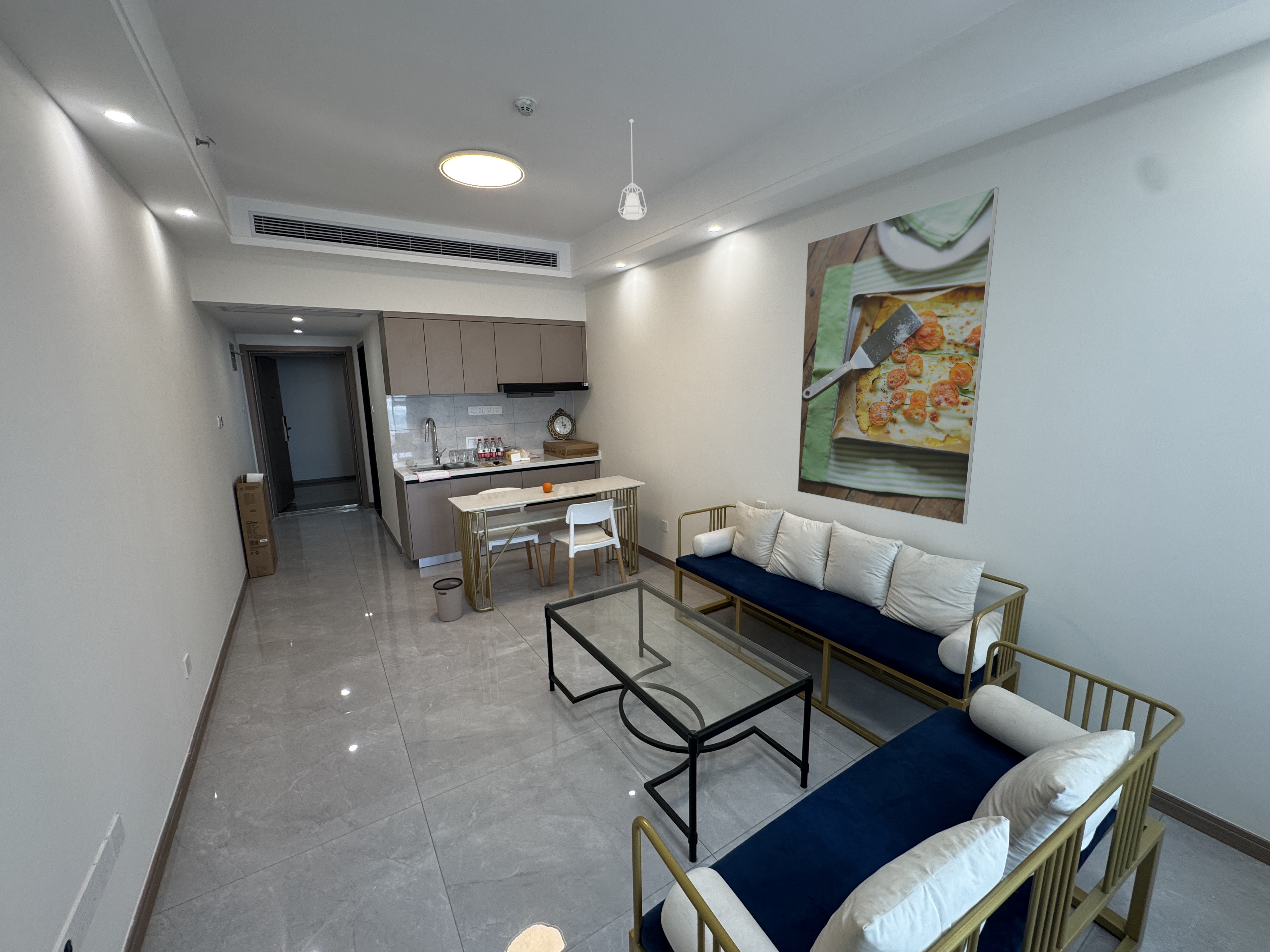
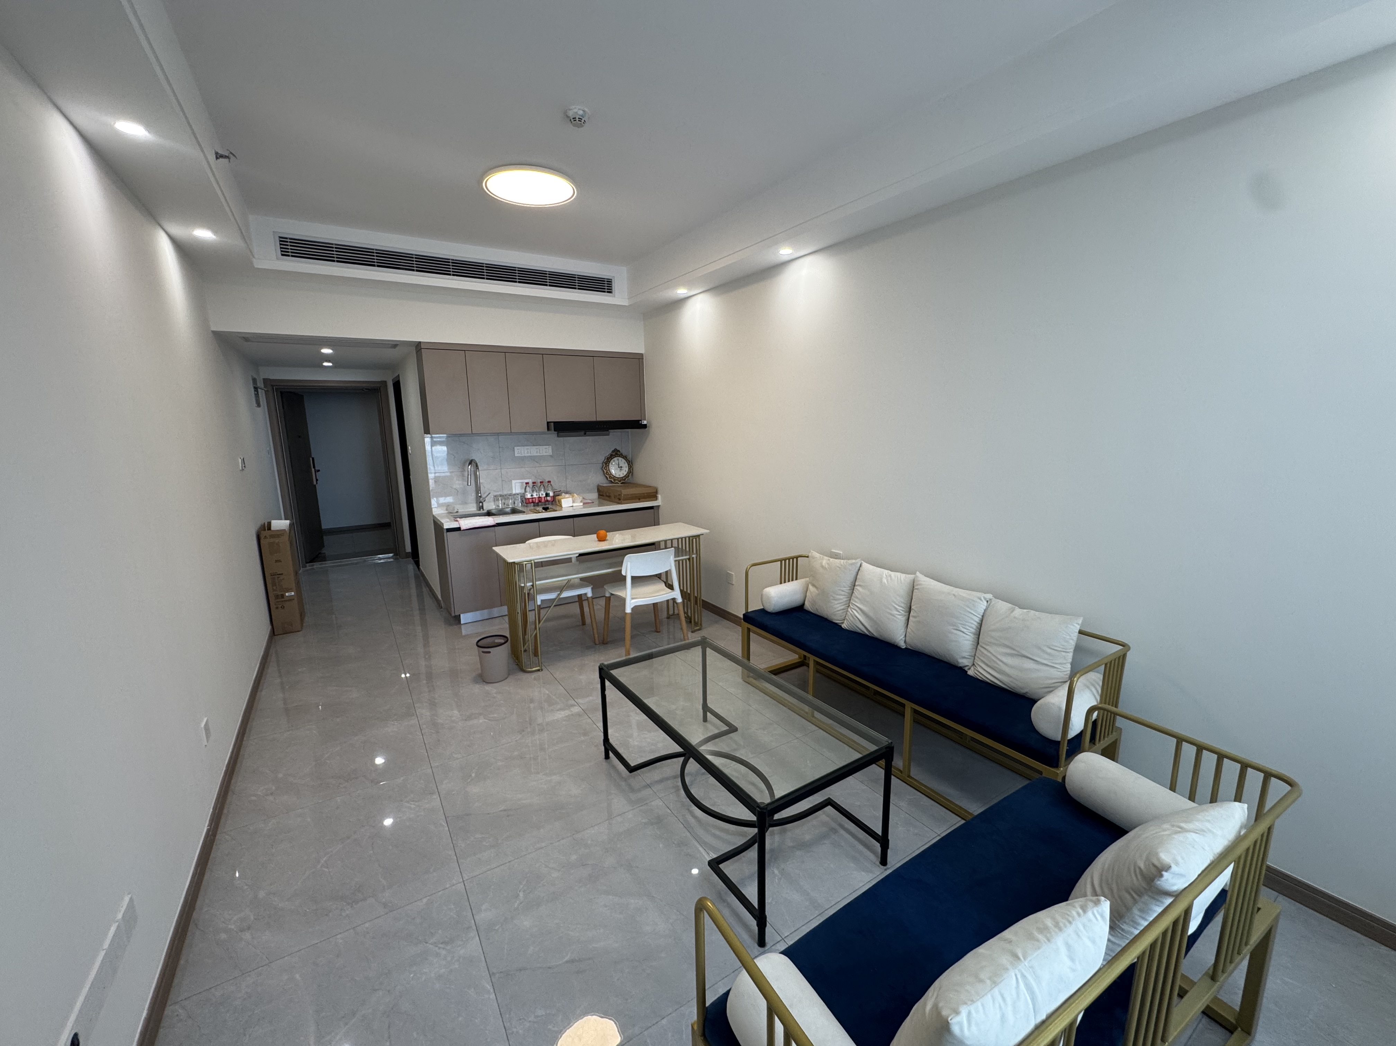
- pendant lamp [618,119,648,220]
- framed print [797,186,999,525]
